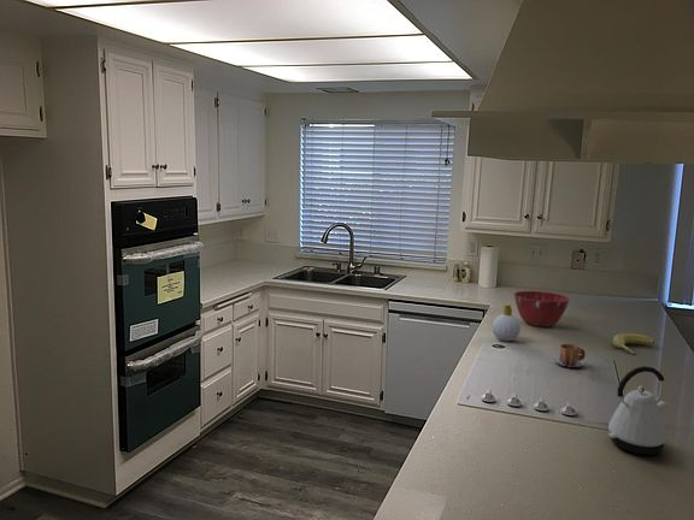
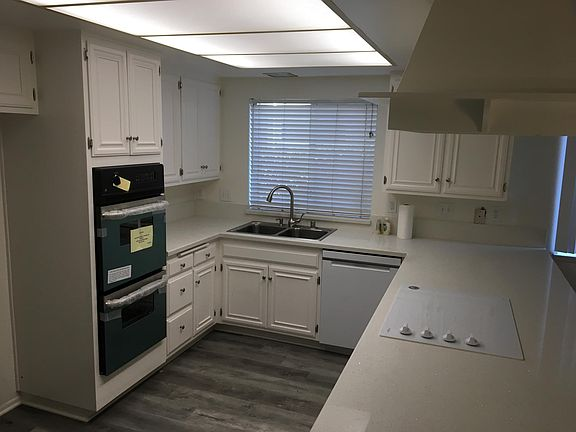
- soap bottle [492,303,522,342]
- kettle [607,365,671,456]
- banana [612,332,655,355]
- mixing bowl [512,290,571,327]
- mug [553,343,587,368]
